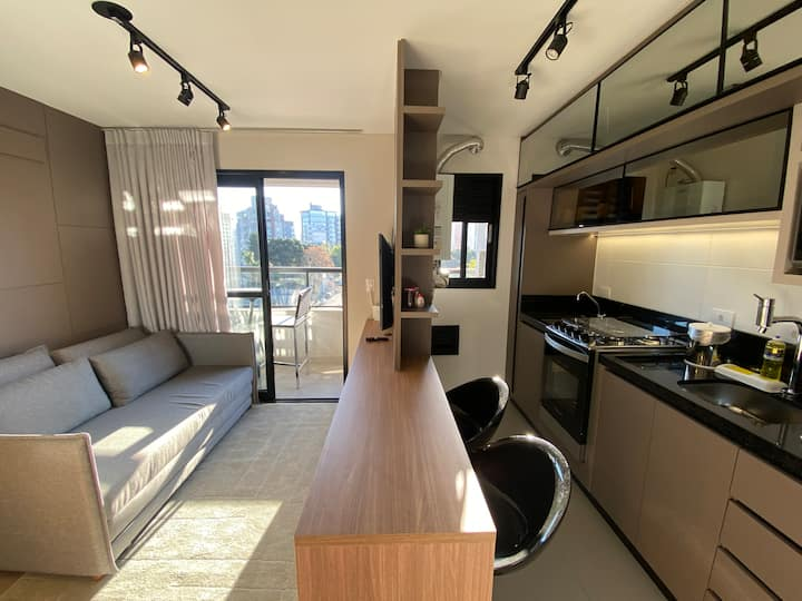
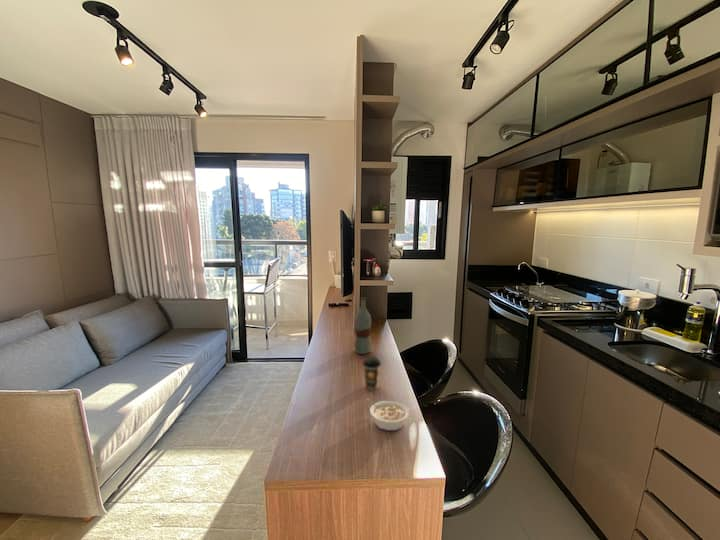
+ bottle [353,296,372,355]
+ legume [366,397,410,432]
+ coffee cup [362,356,382,390]
